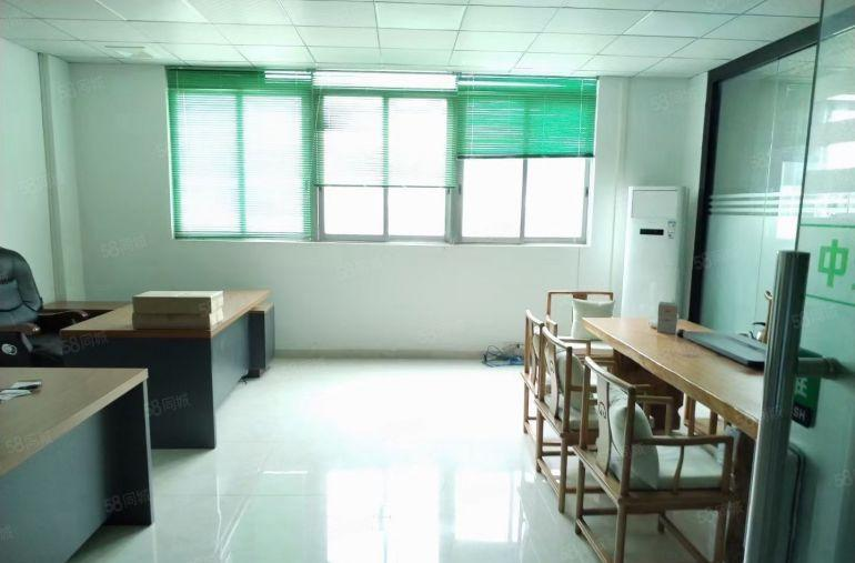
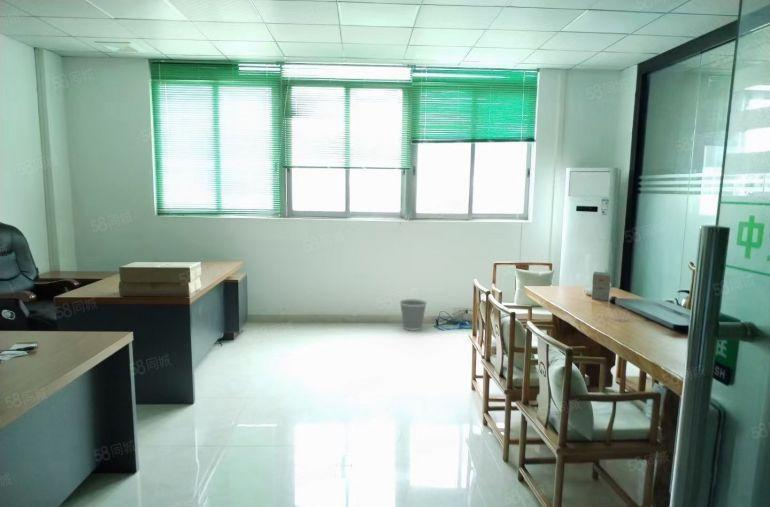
+ wastebasket [399,298,428,332]
